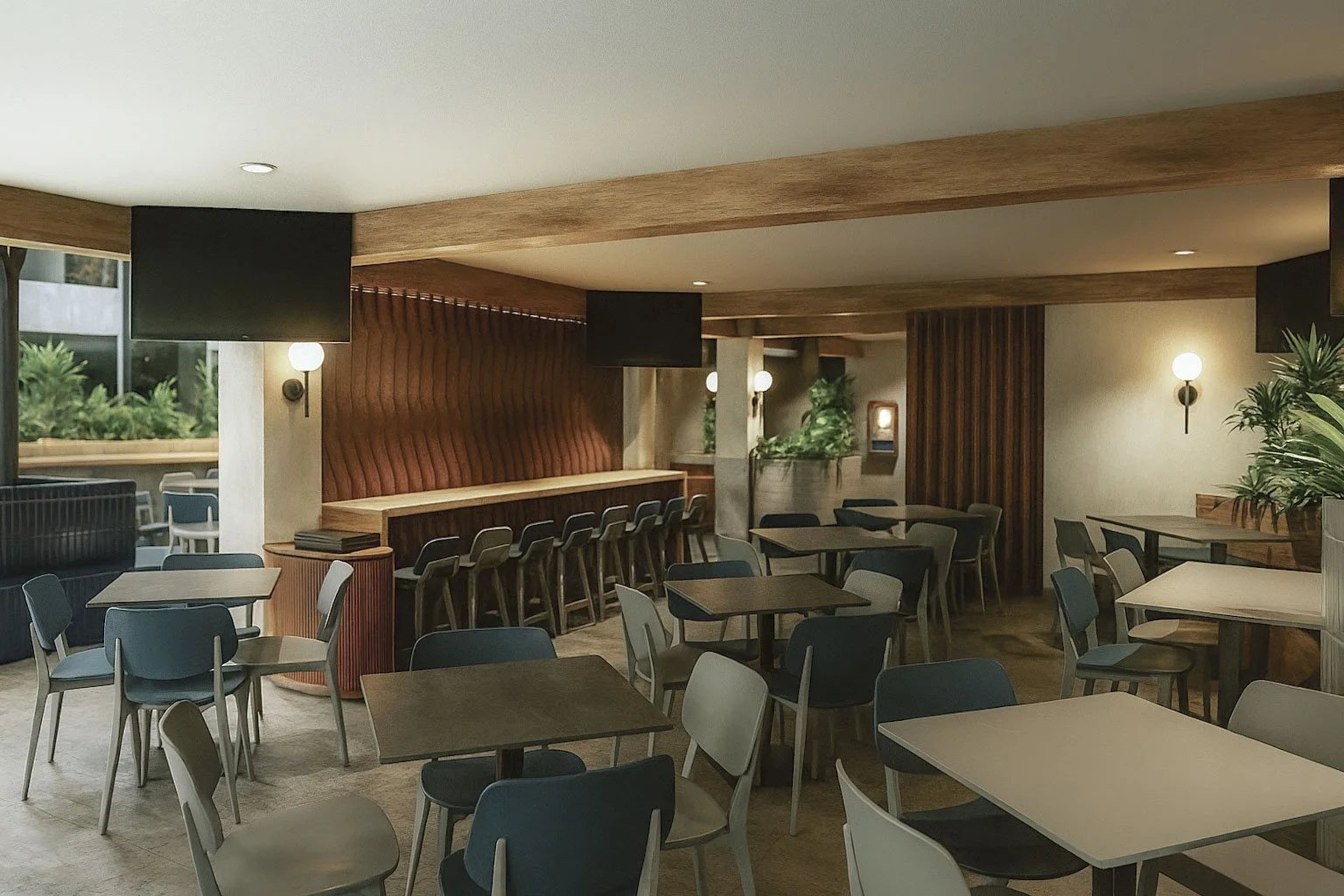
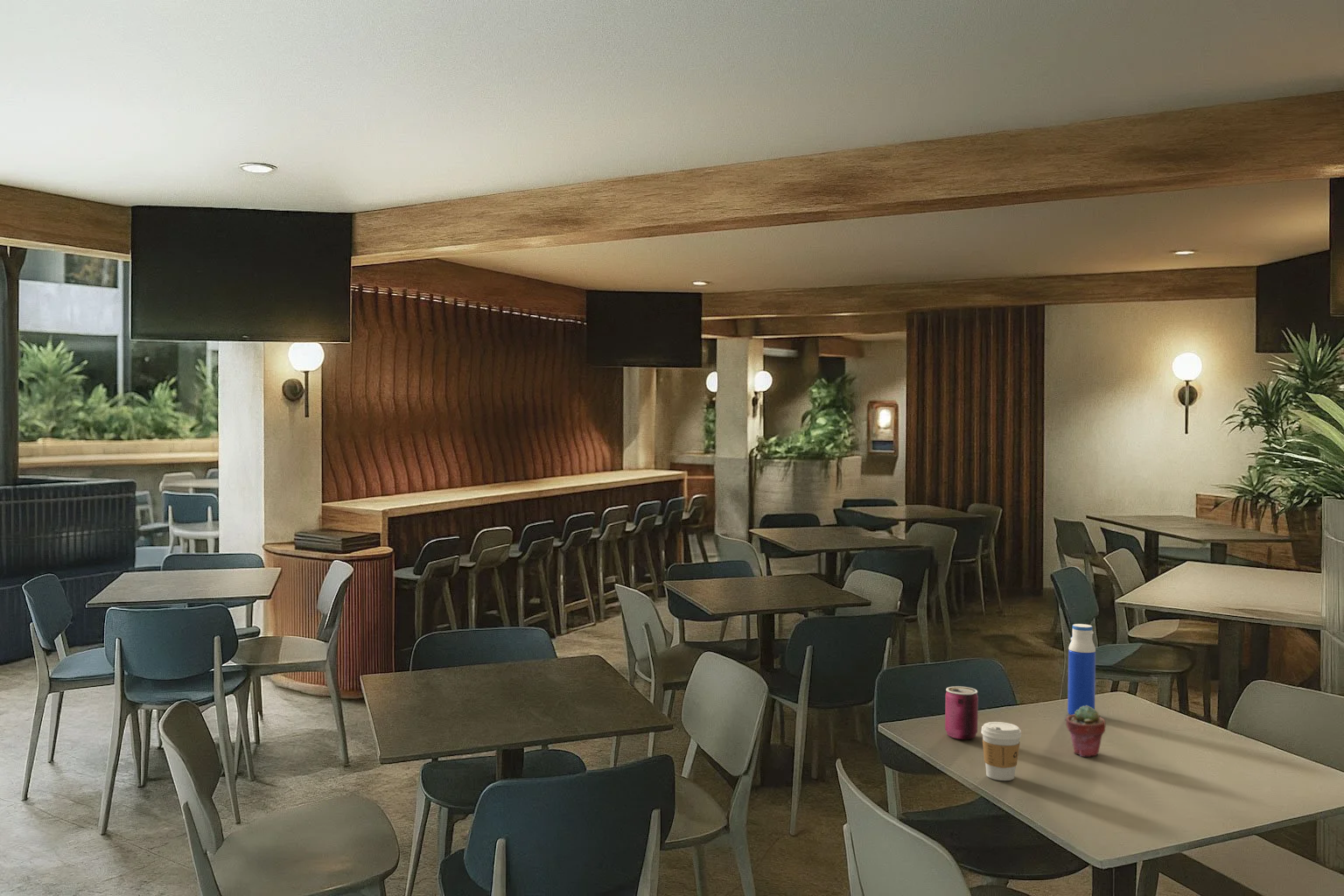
+ water bottle [1067,623,1096,716]
+ coffee cup [980,721,1022,781]
+ potted succulent [1065,705,1107,758]
+ can [944,685,979,740]
